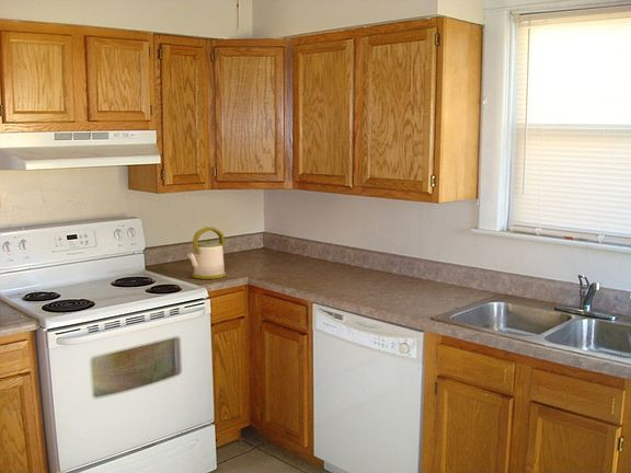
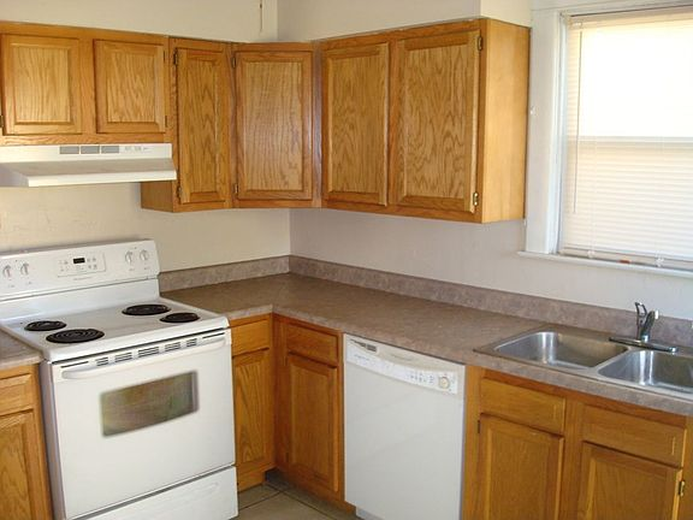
- kettle [186,226,227,280]
